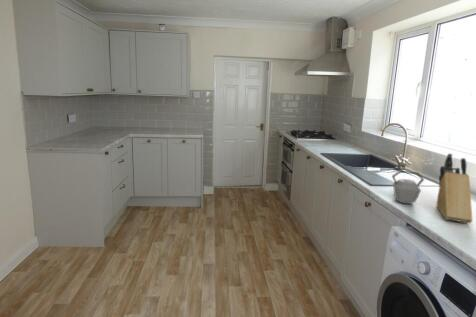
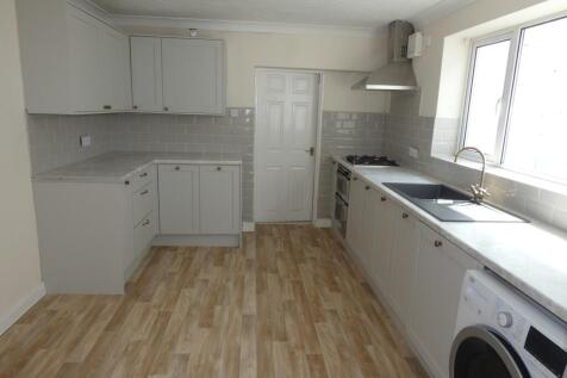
- knife block [435,152,473,224]
- kettle [391,169,425,205]
